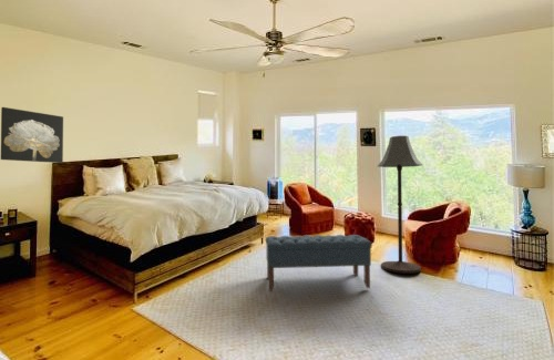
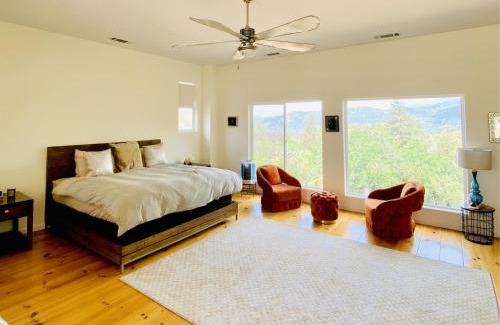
- wall art [0,106,64,164]
- bench [265,234,373,292]
- floor lamp [377,135,423,275]
